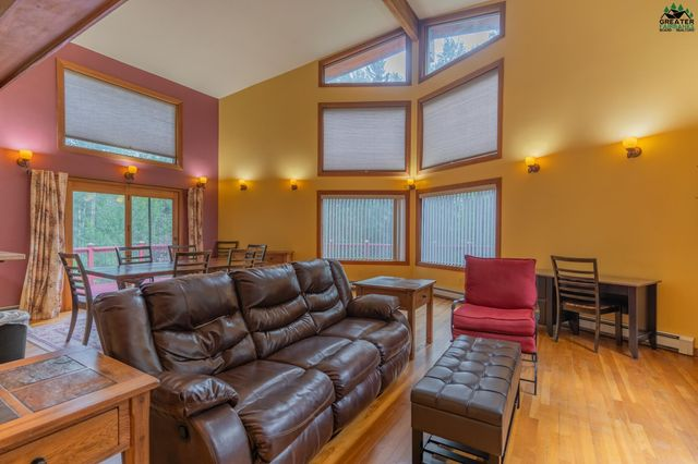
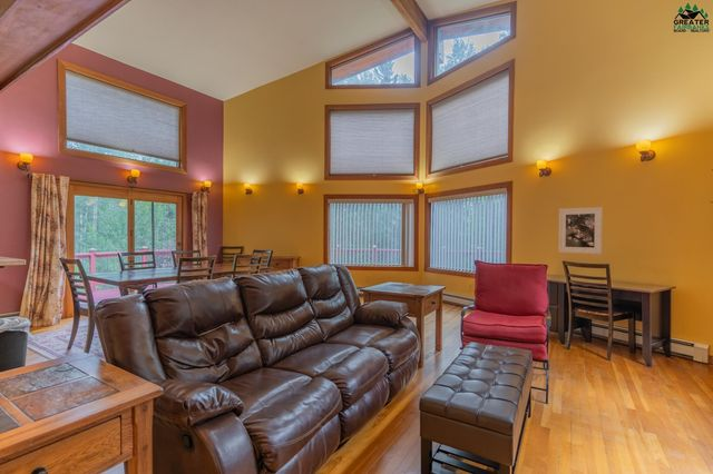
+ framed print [558,206,604,255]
